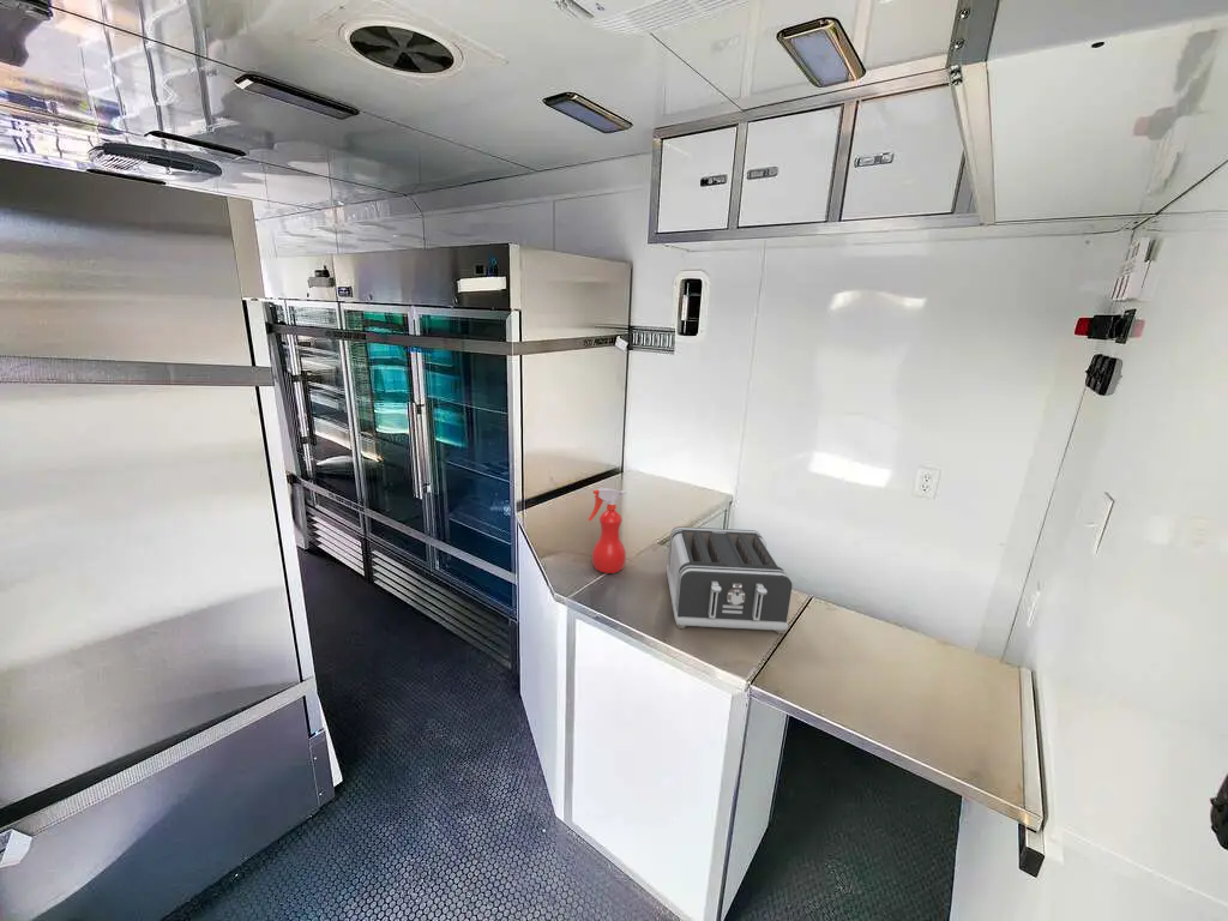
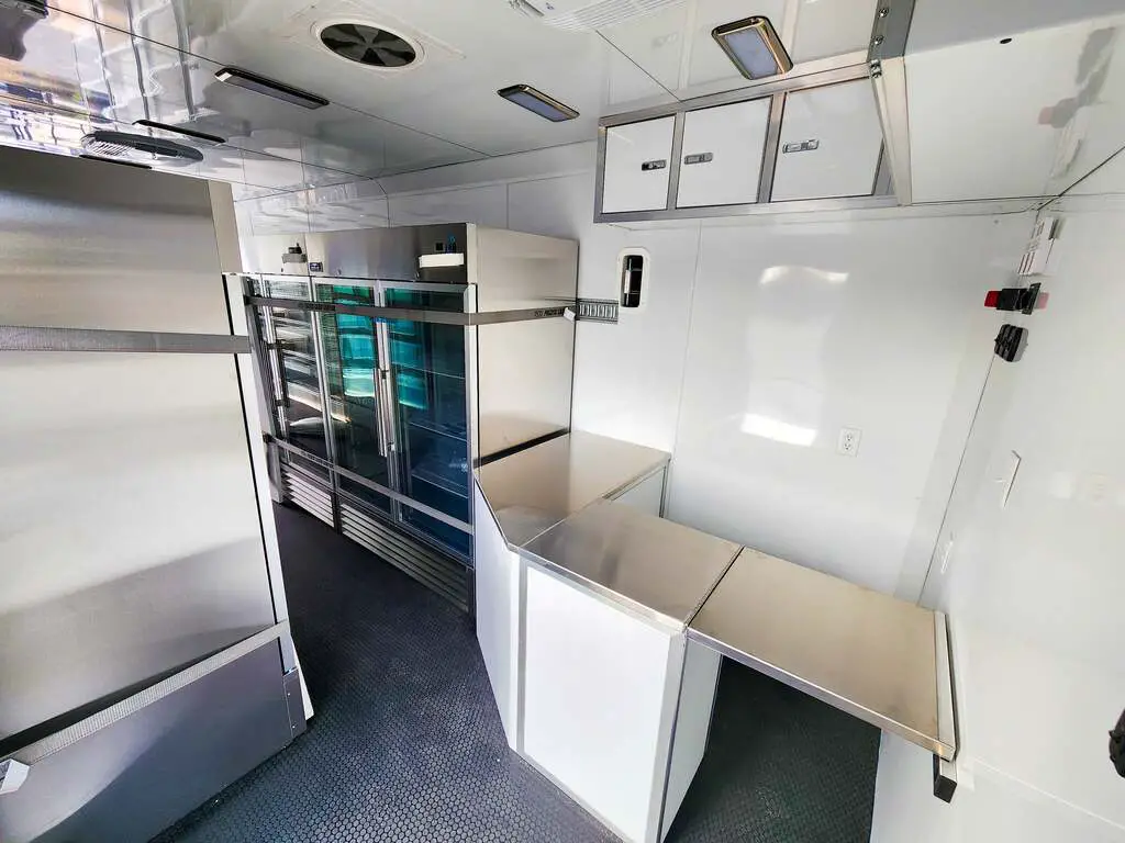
- spray bottle [588,487,627,574]
- toaster [666,525,794,634]
